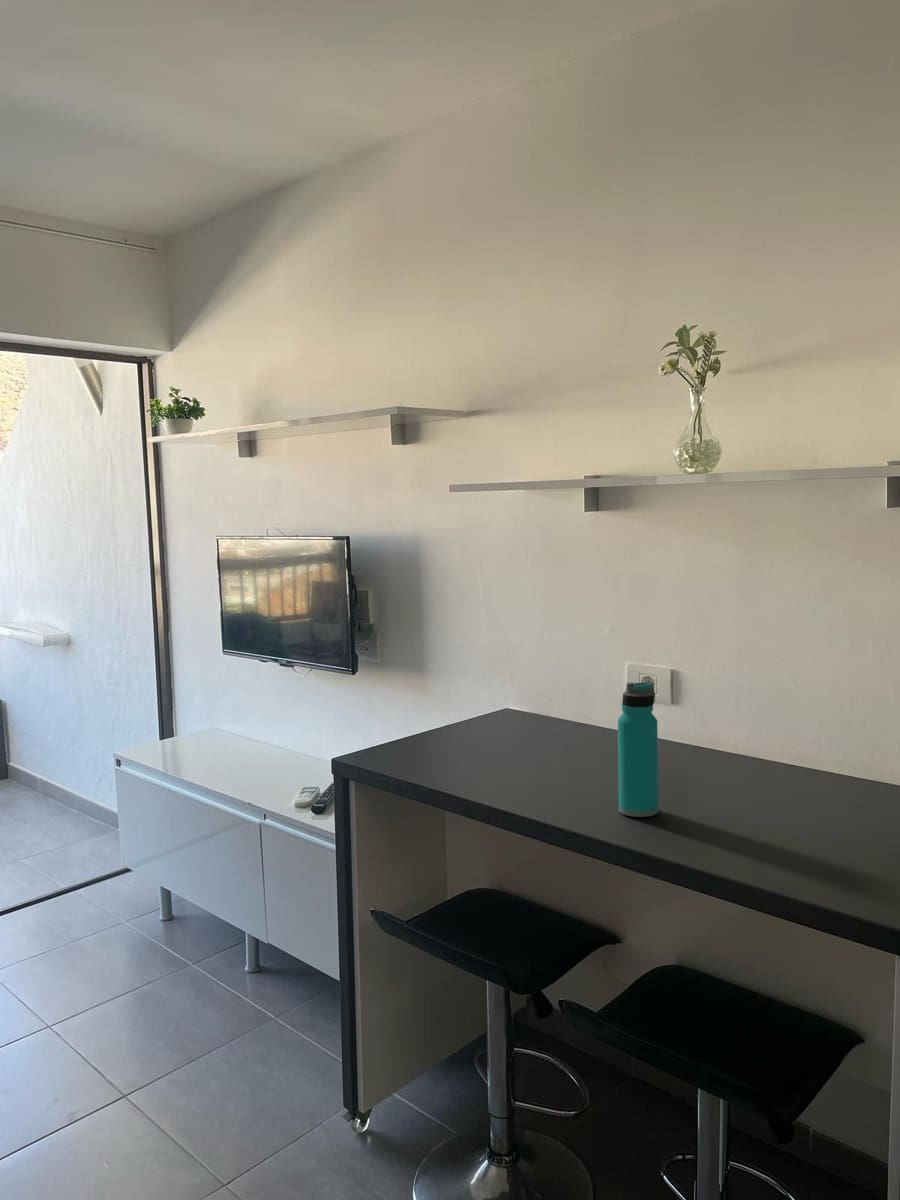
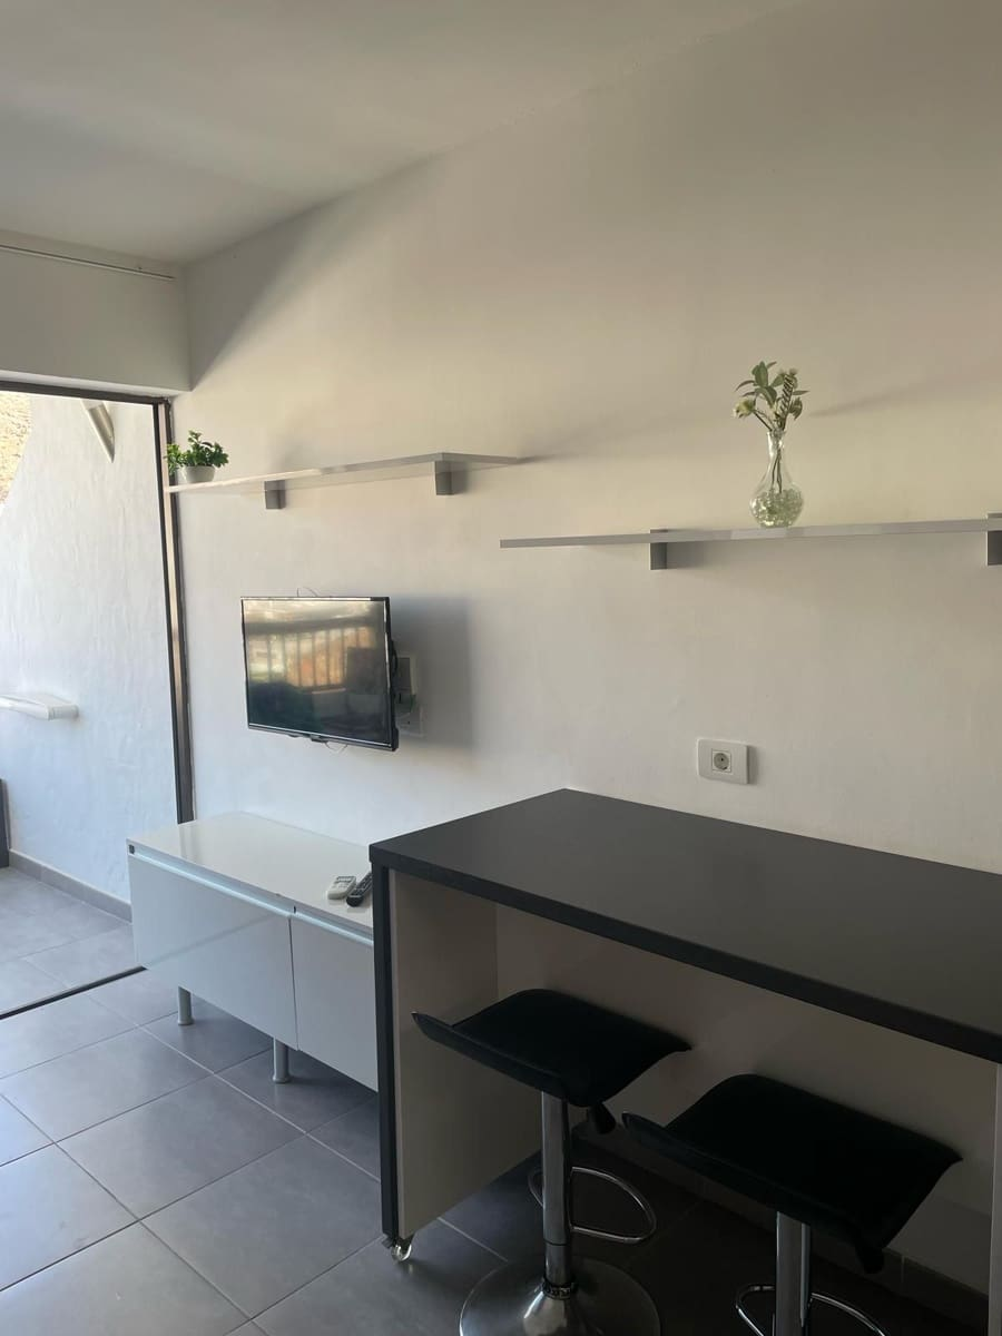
- water bottle [617,681,659,818]
